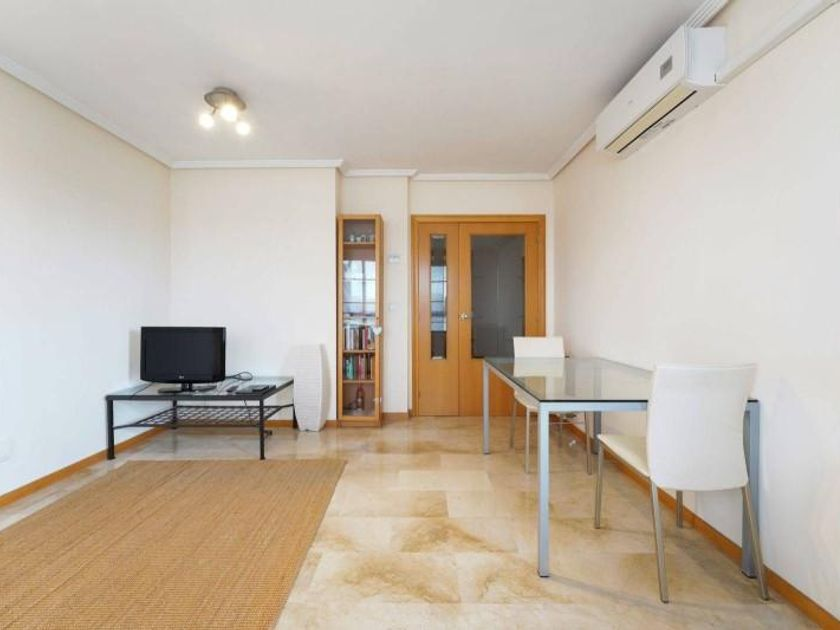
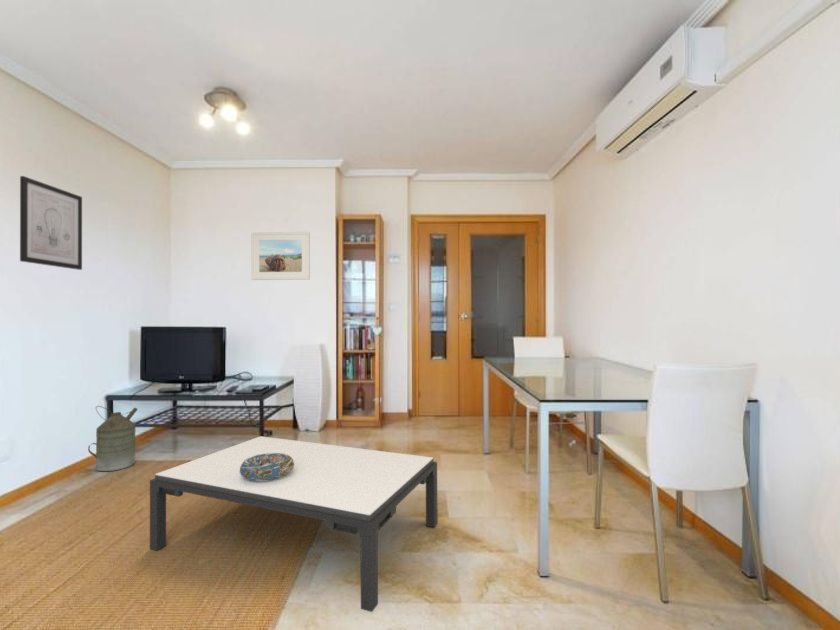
+ decorative bowl [240,453,294,482]
+ wall art [19,175,83,271]
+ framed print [250,231,311,281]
+ coffee table [149,435,439,613]
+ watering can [87,405,139,472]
